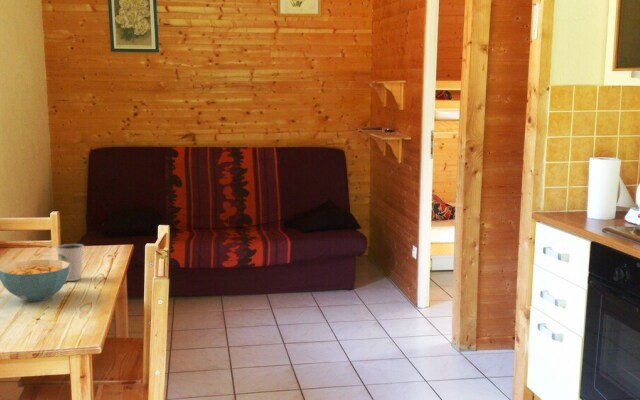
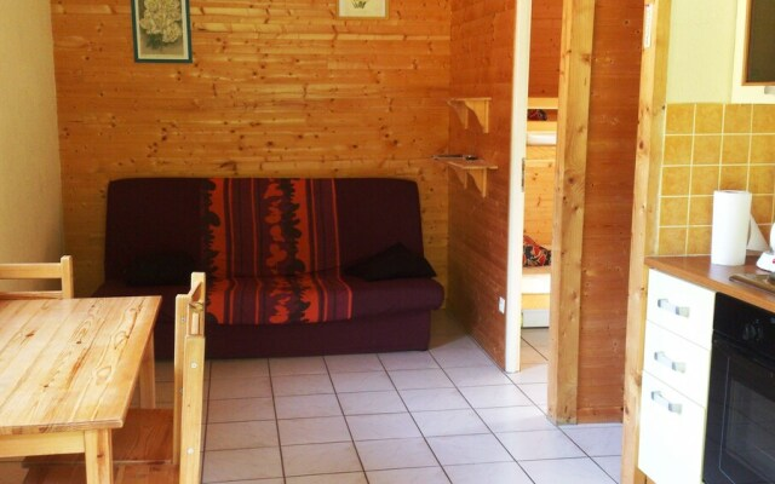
- dixie cup [55,243,85,282]
- cereal bowl [0,259,70,302]
